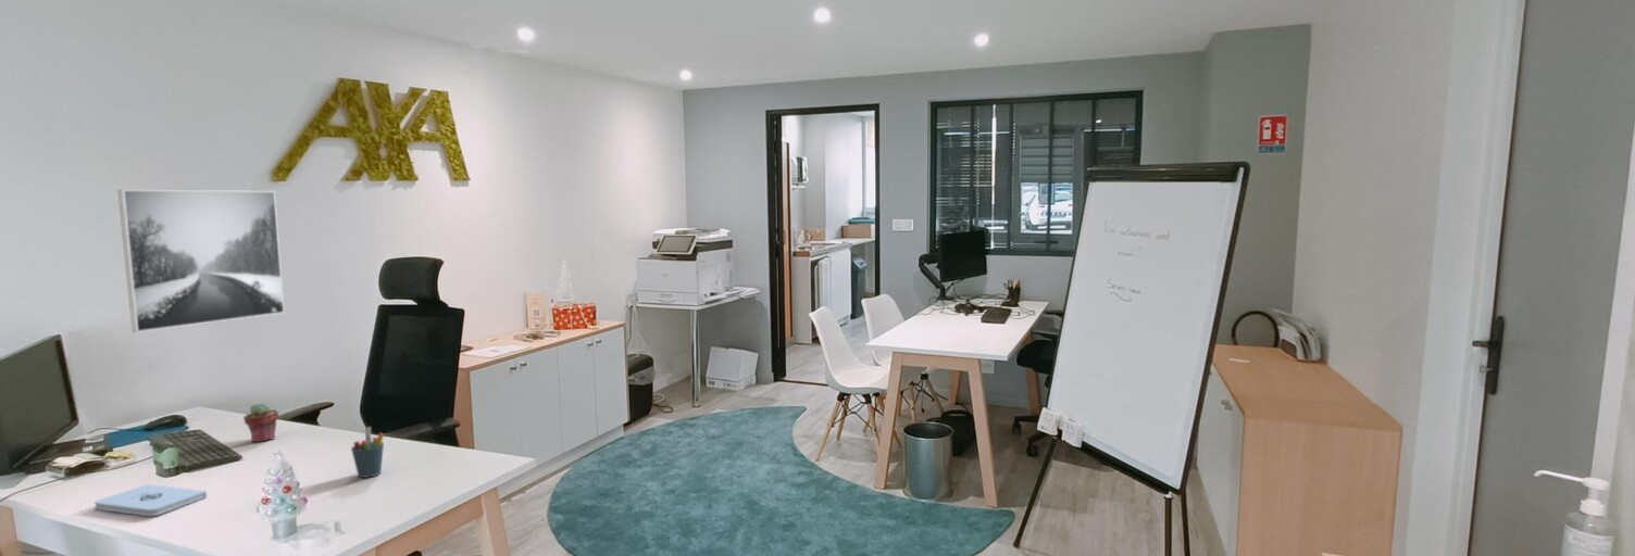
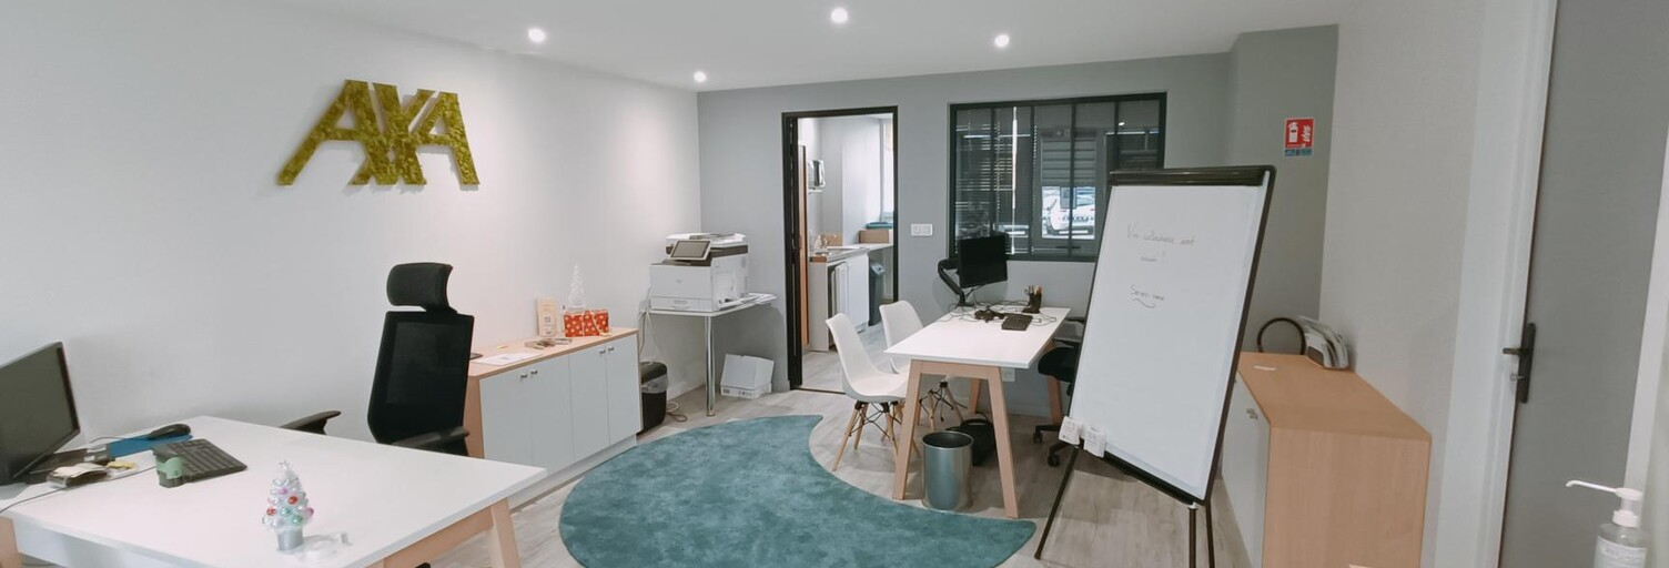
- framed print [117,189,286,333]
- pen holder [350,426,385,479]
- potted succulent [242,402,279,443]
- notepad [93,483,208,517]
